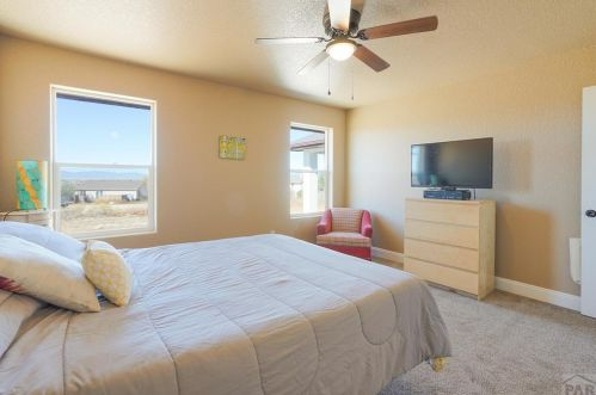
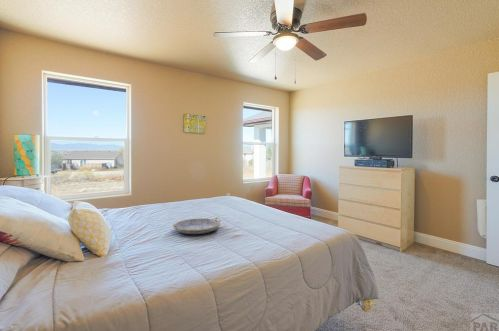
+ serving tray [171,216,222,235]
